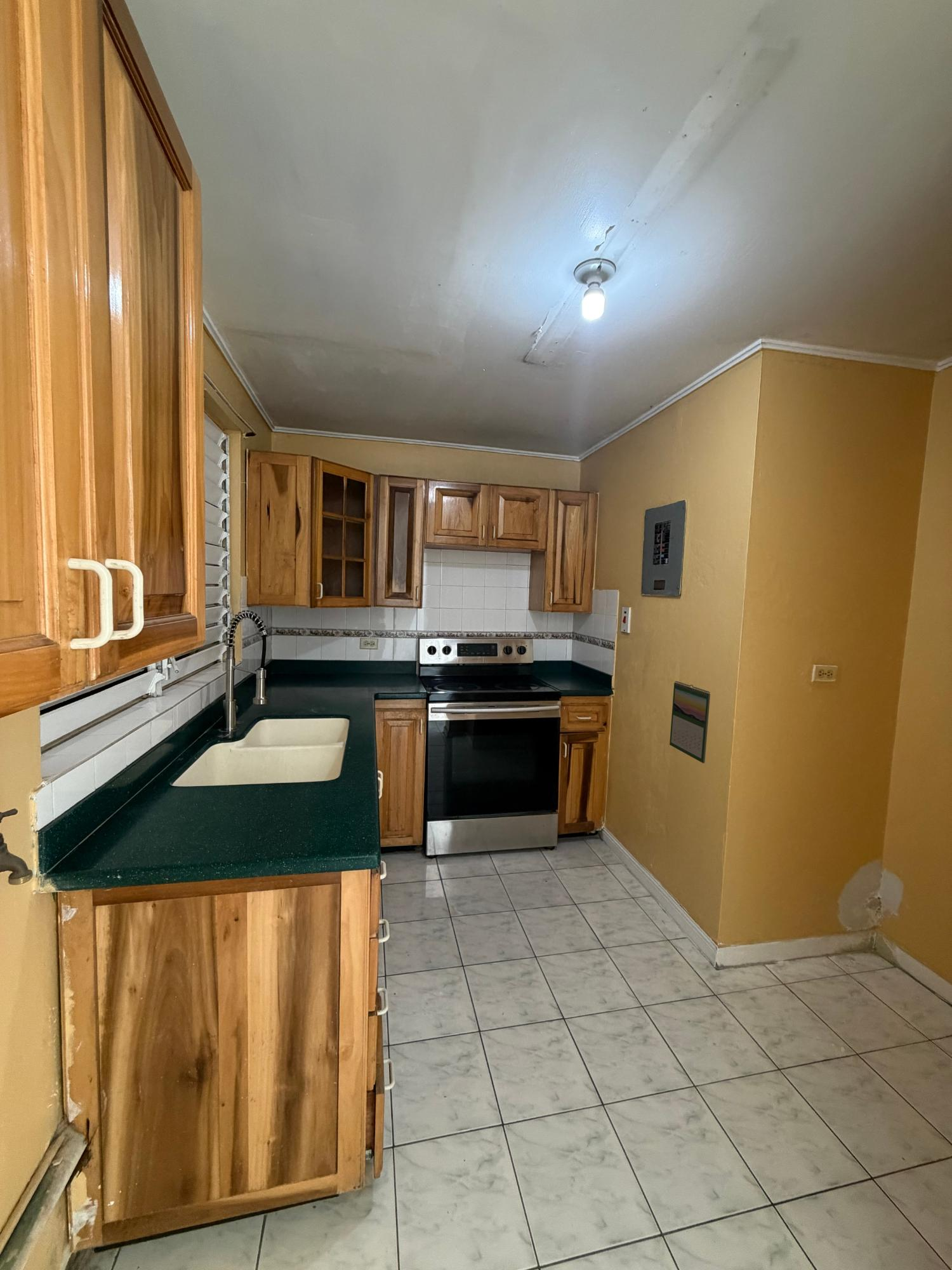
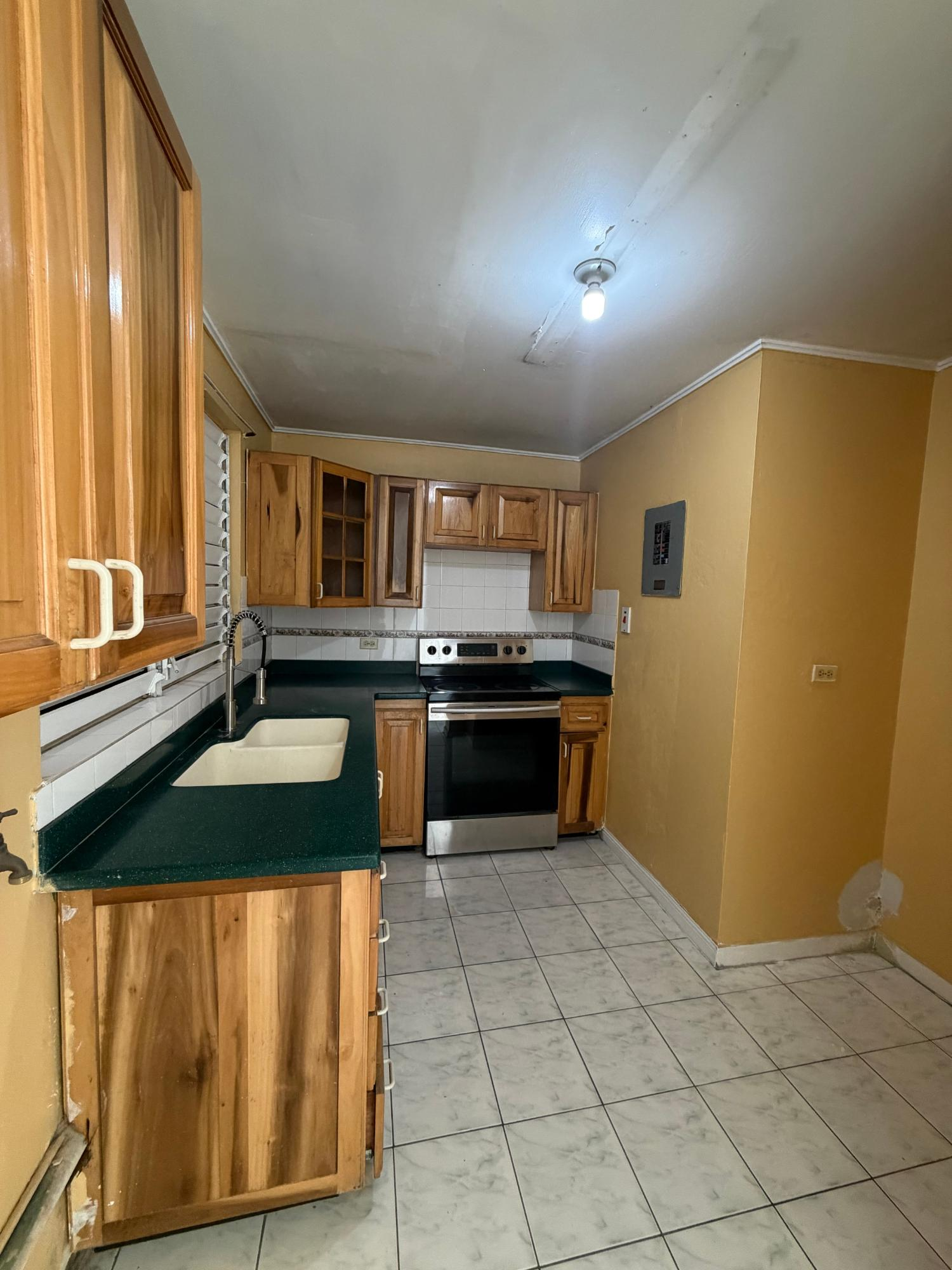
- calendar [669,681,711,764]
